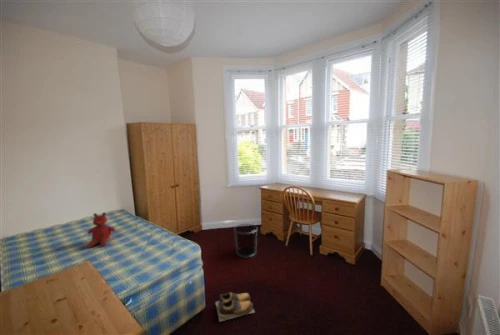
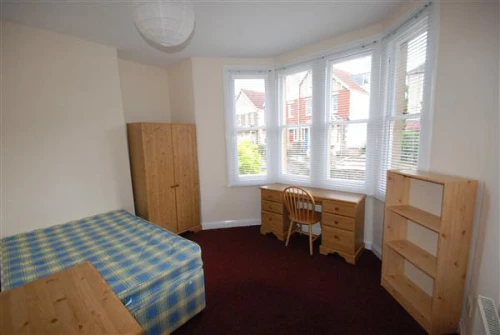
- shoes [214,291,256,323]
- waste bin [233,223,259,258]
- teddy bear [86,211,116,249]
